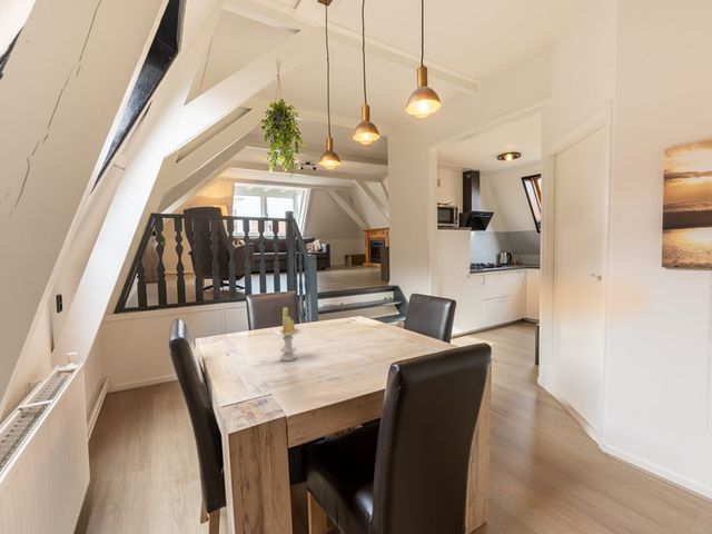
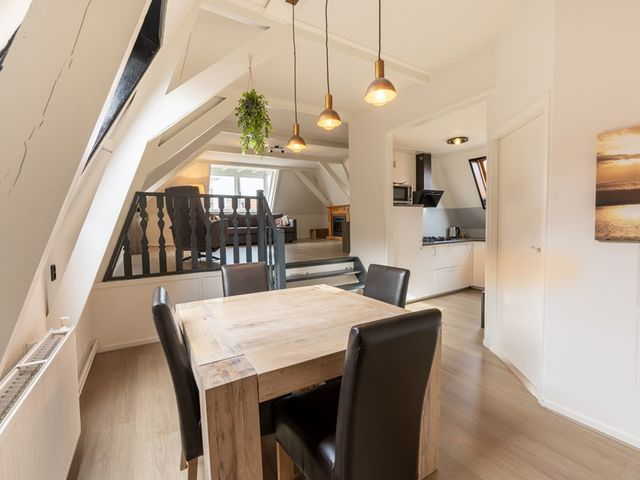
- candle [274,306,301,362]
